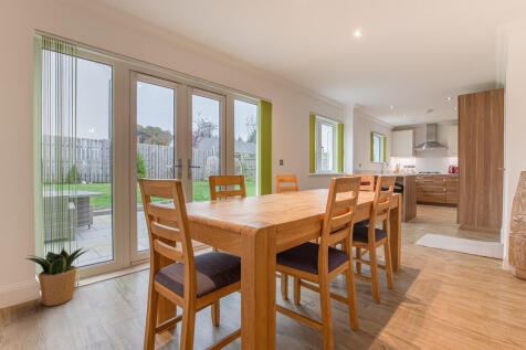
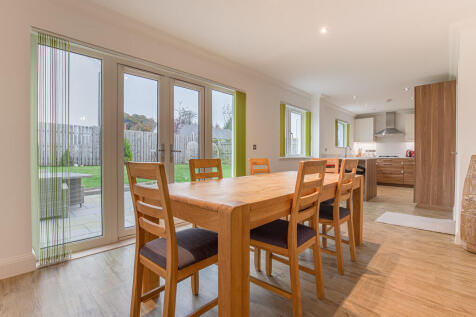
- potted plant [24,246,91,307]
